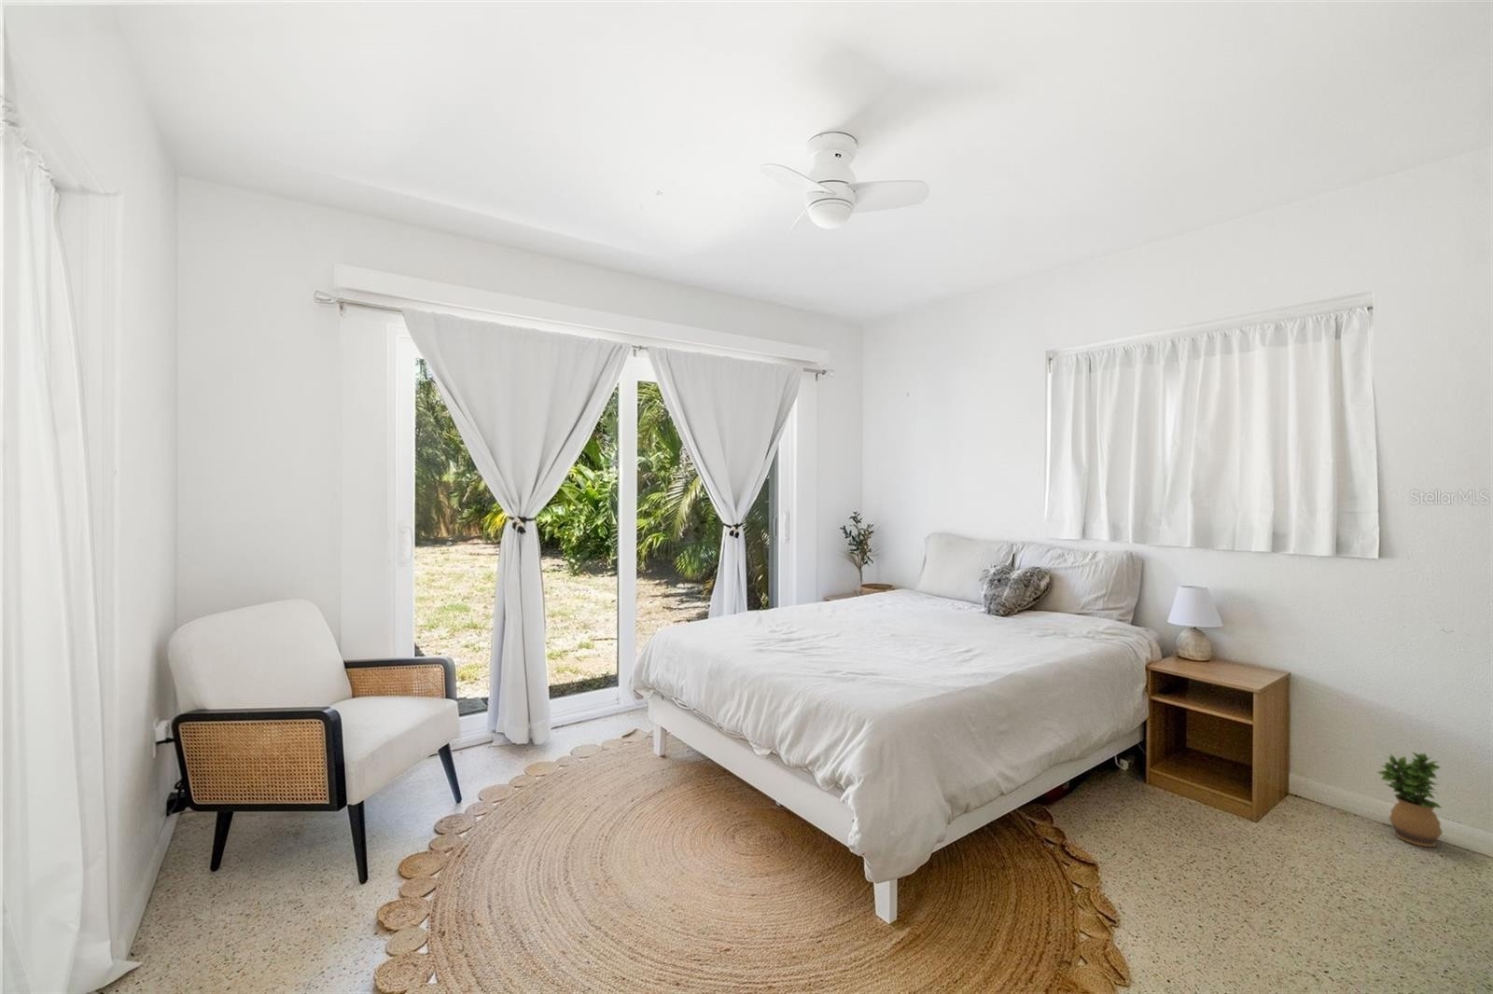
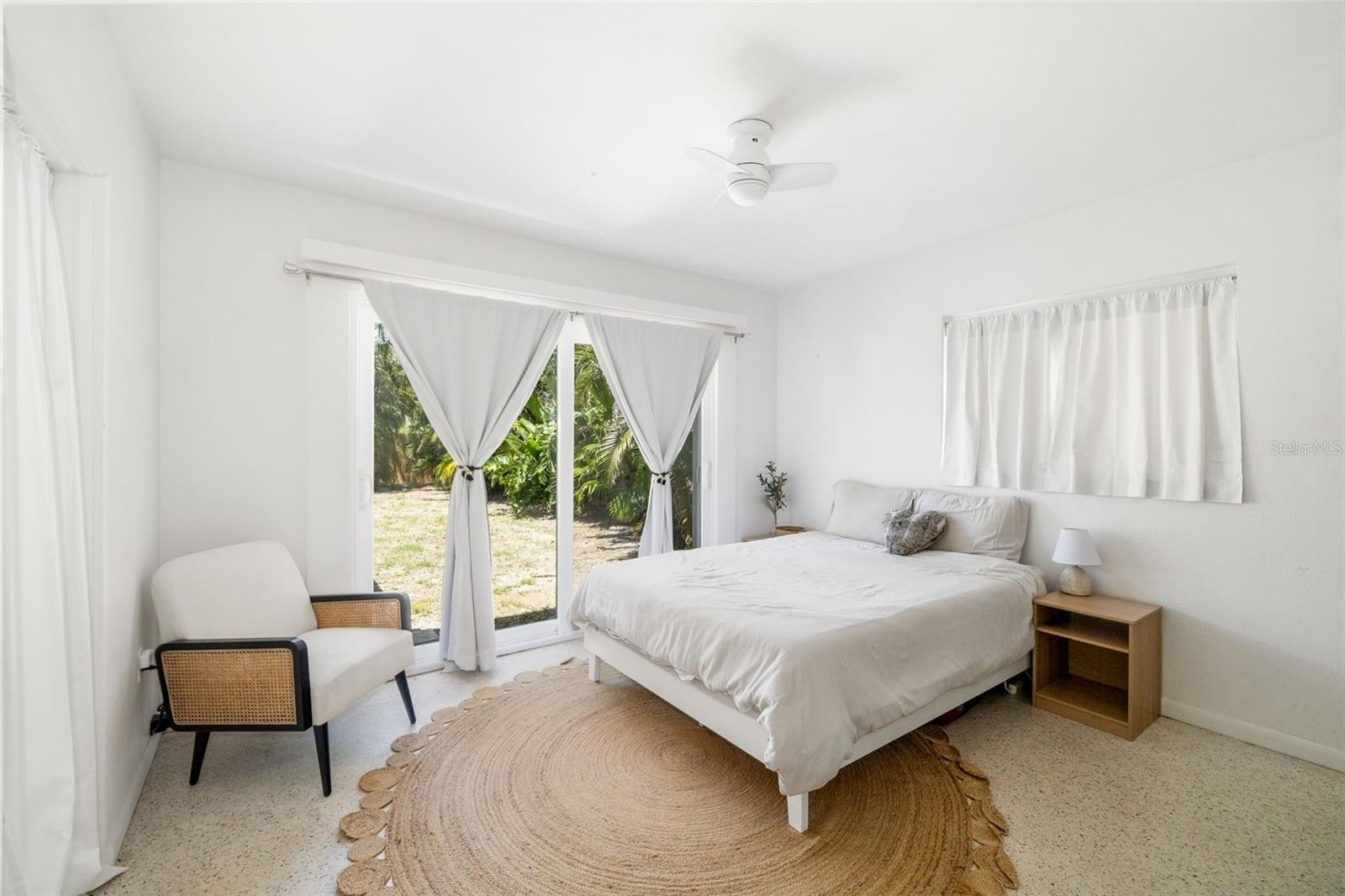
- potted plant [1376,751,1443,848]
